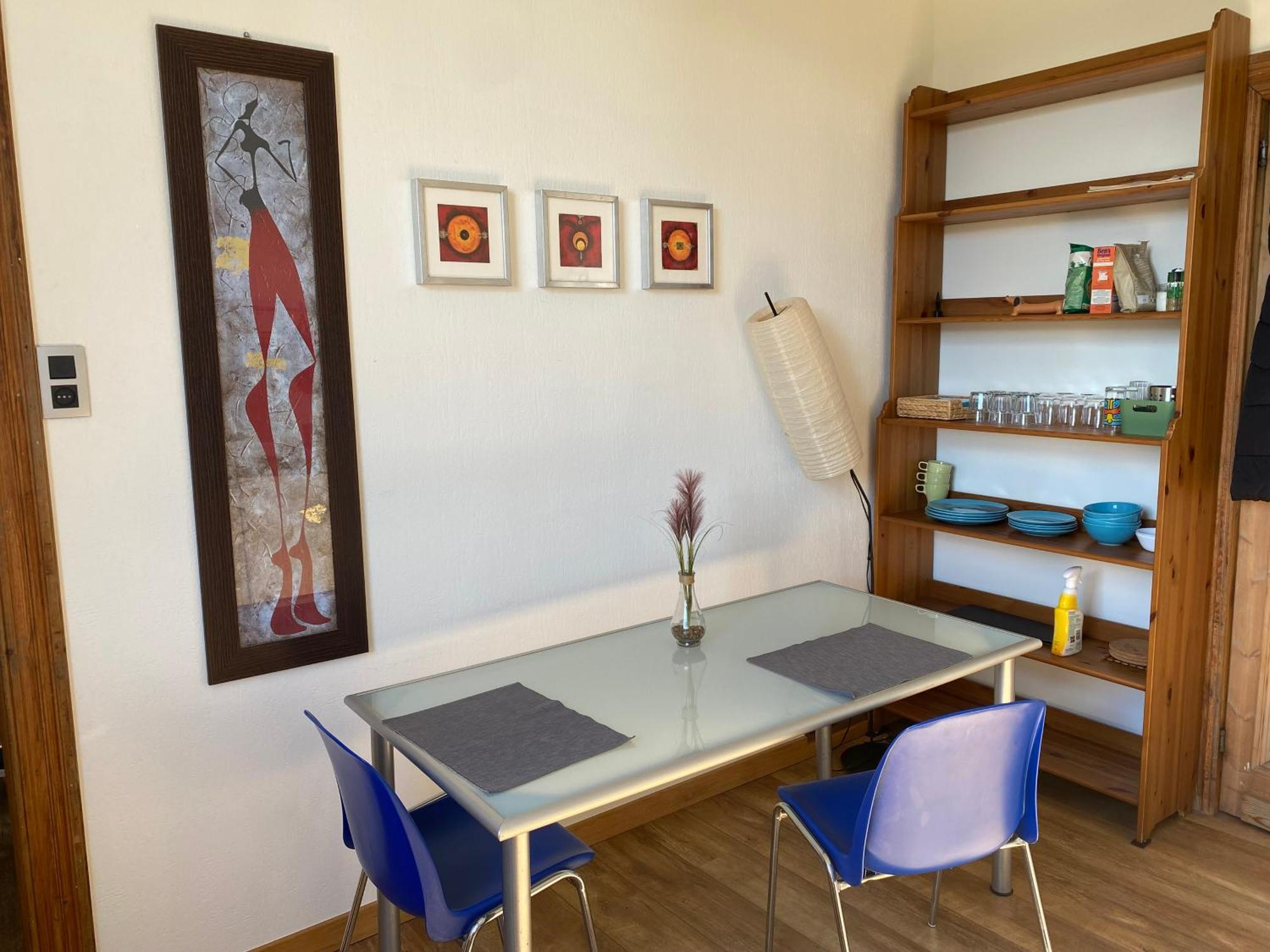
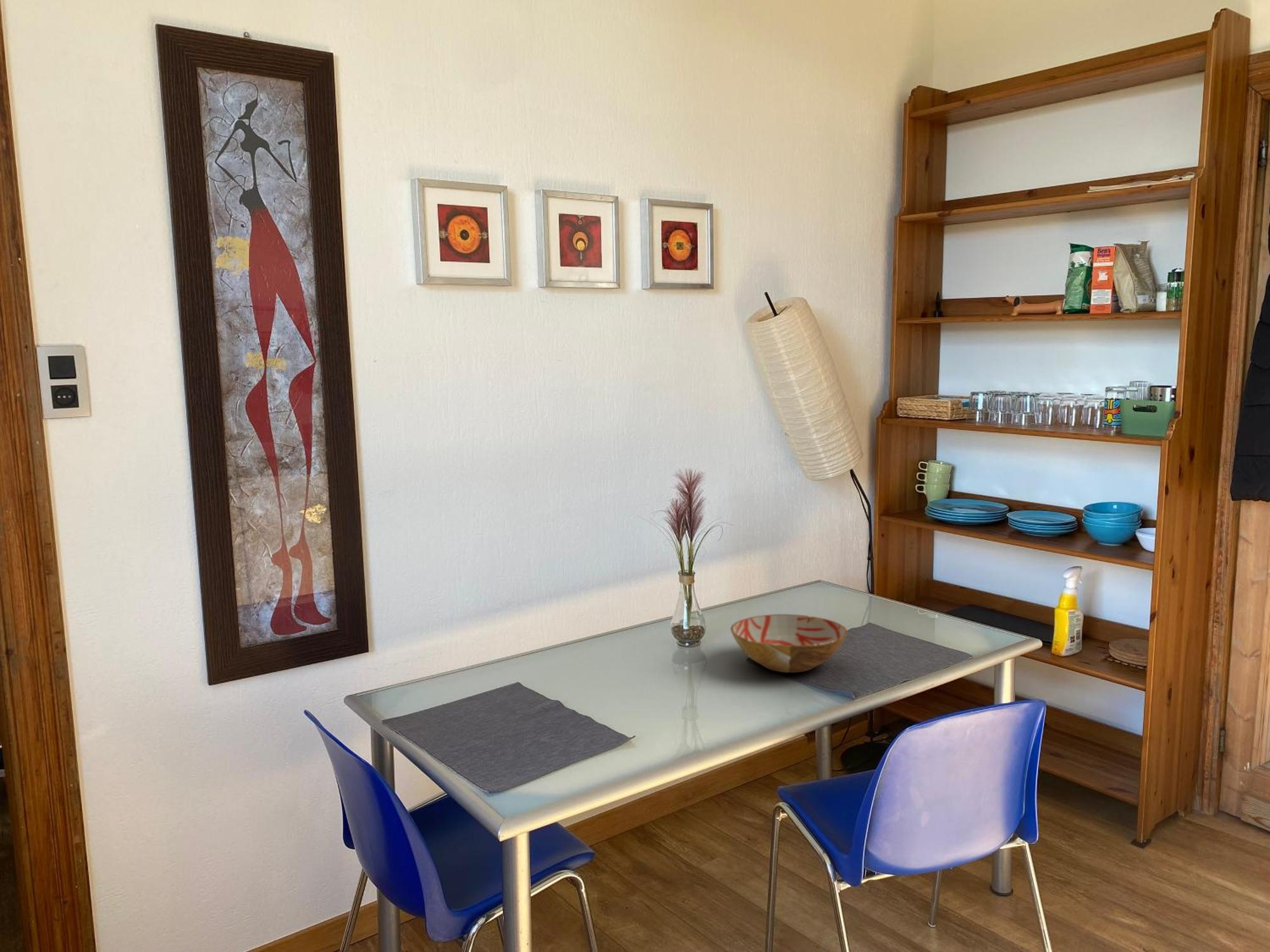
+ bowl [730,614,848,673]
